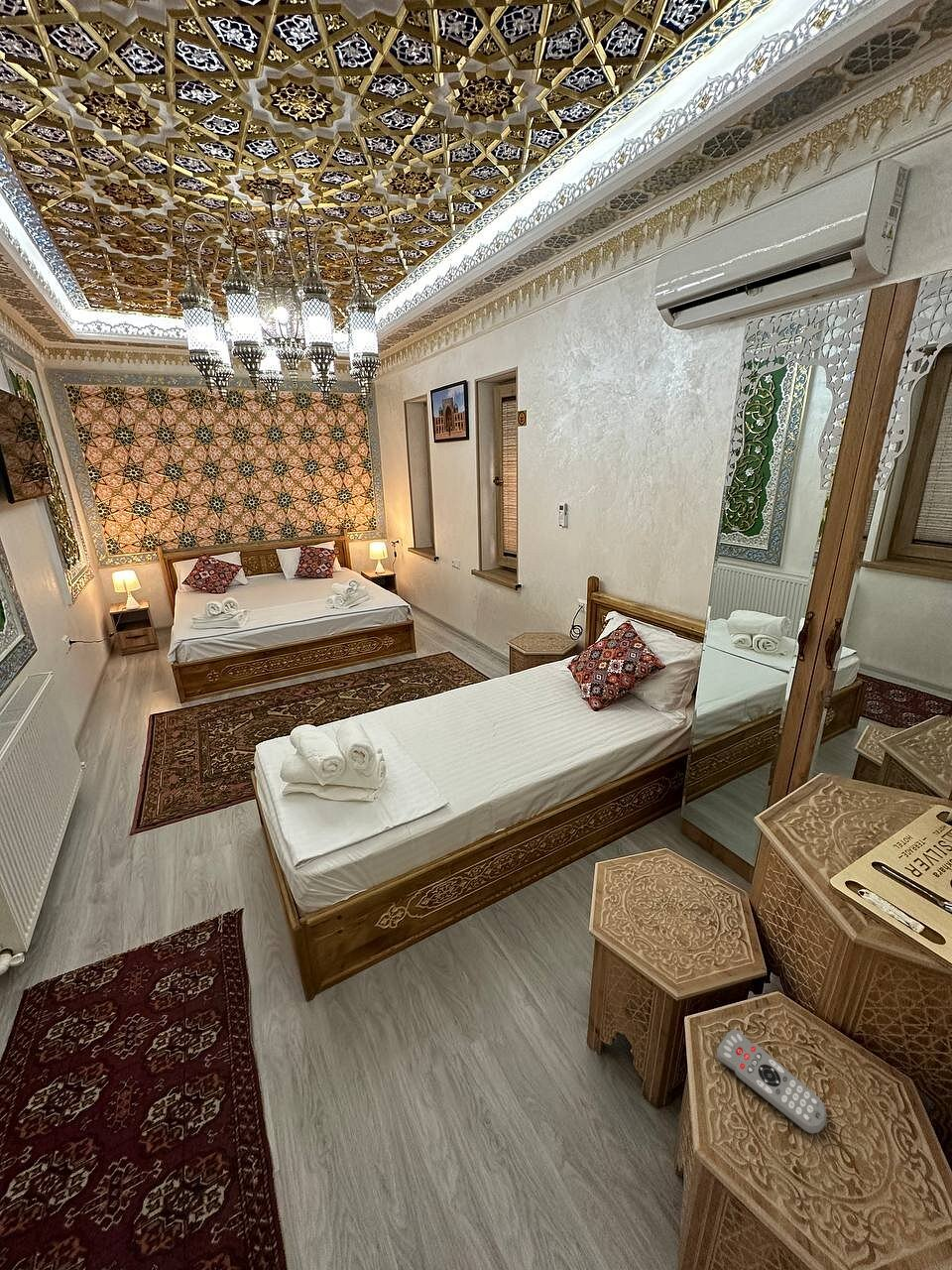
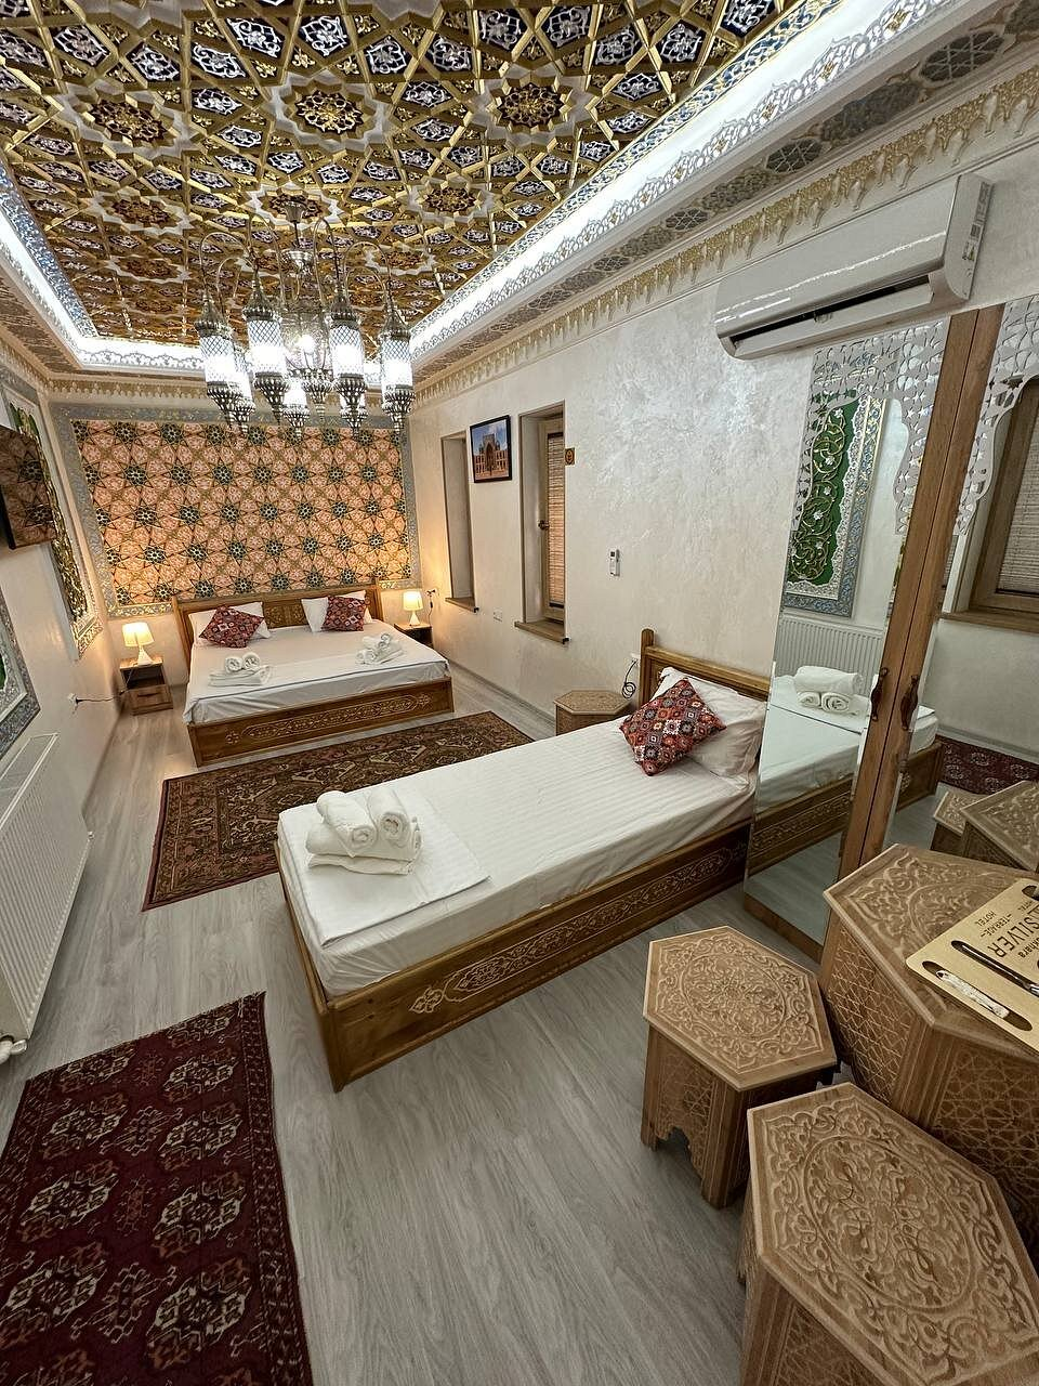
- remote control [716,1029,828,1134]
